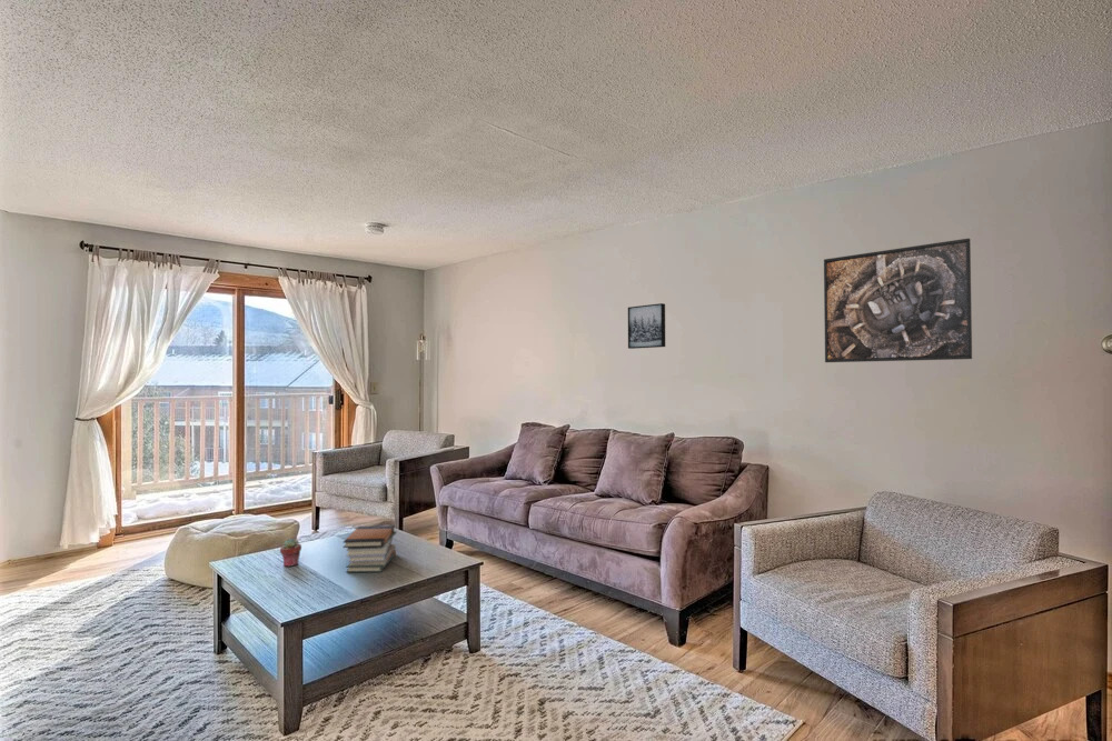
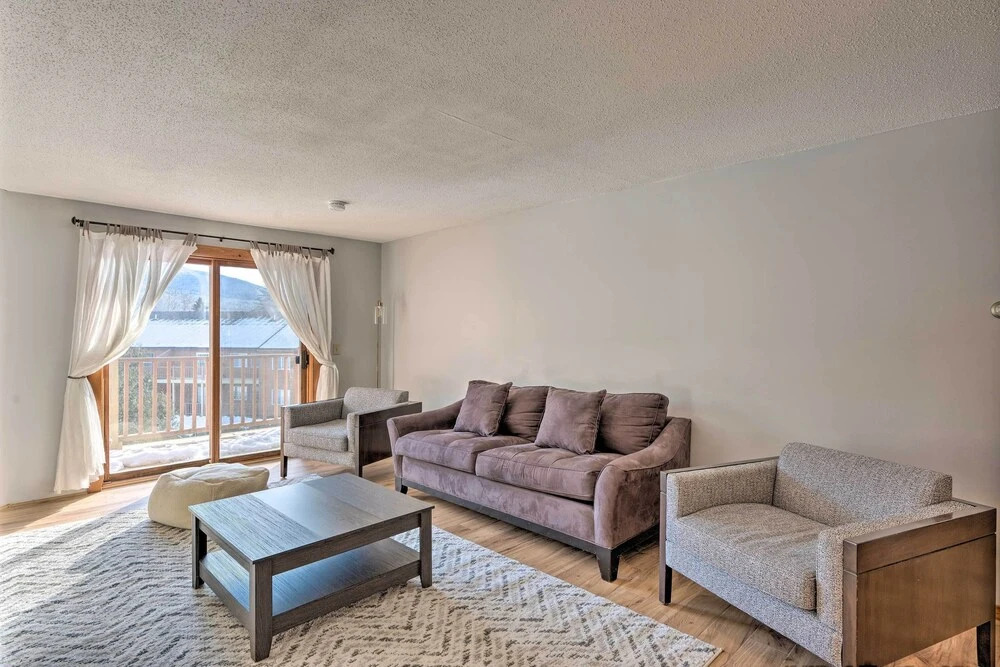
- wall art [627,302,666,350]
- potted succulent [279,538,302,568]
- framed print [823,238,973,363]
- book stack [342,524,397,573]
